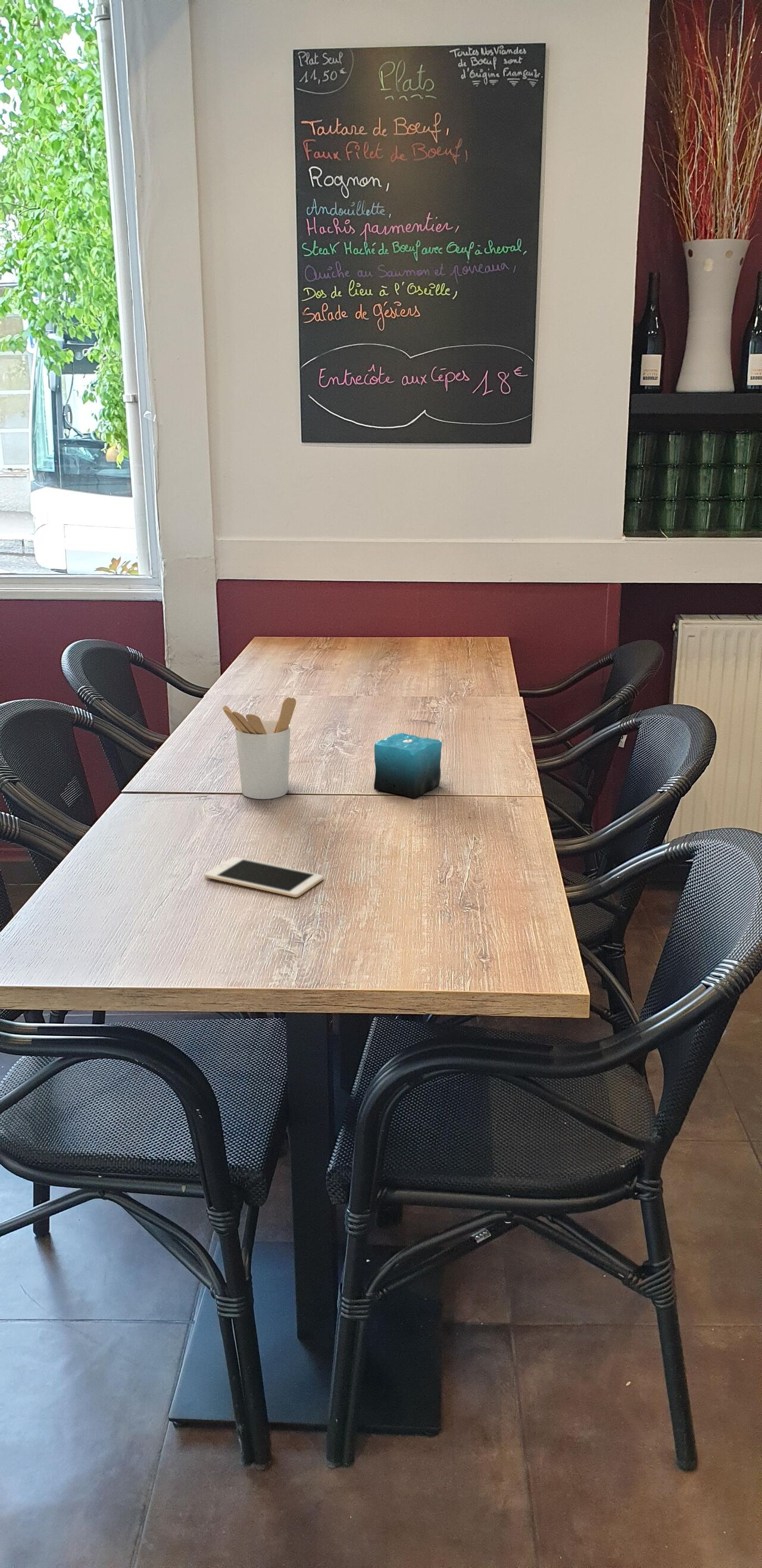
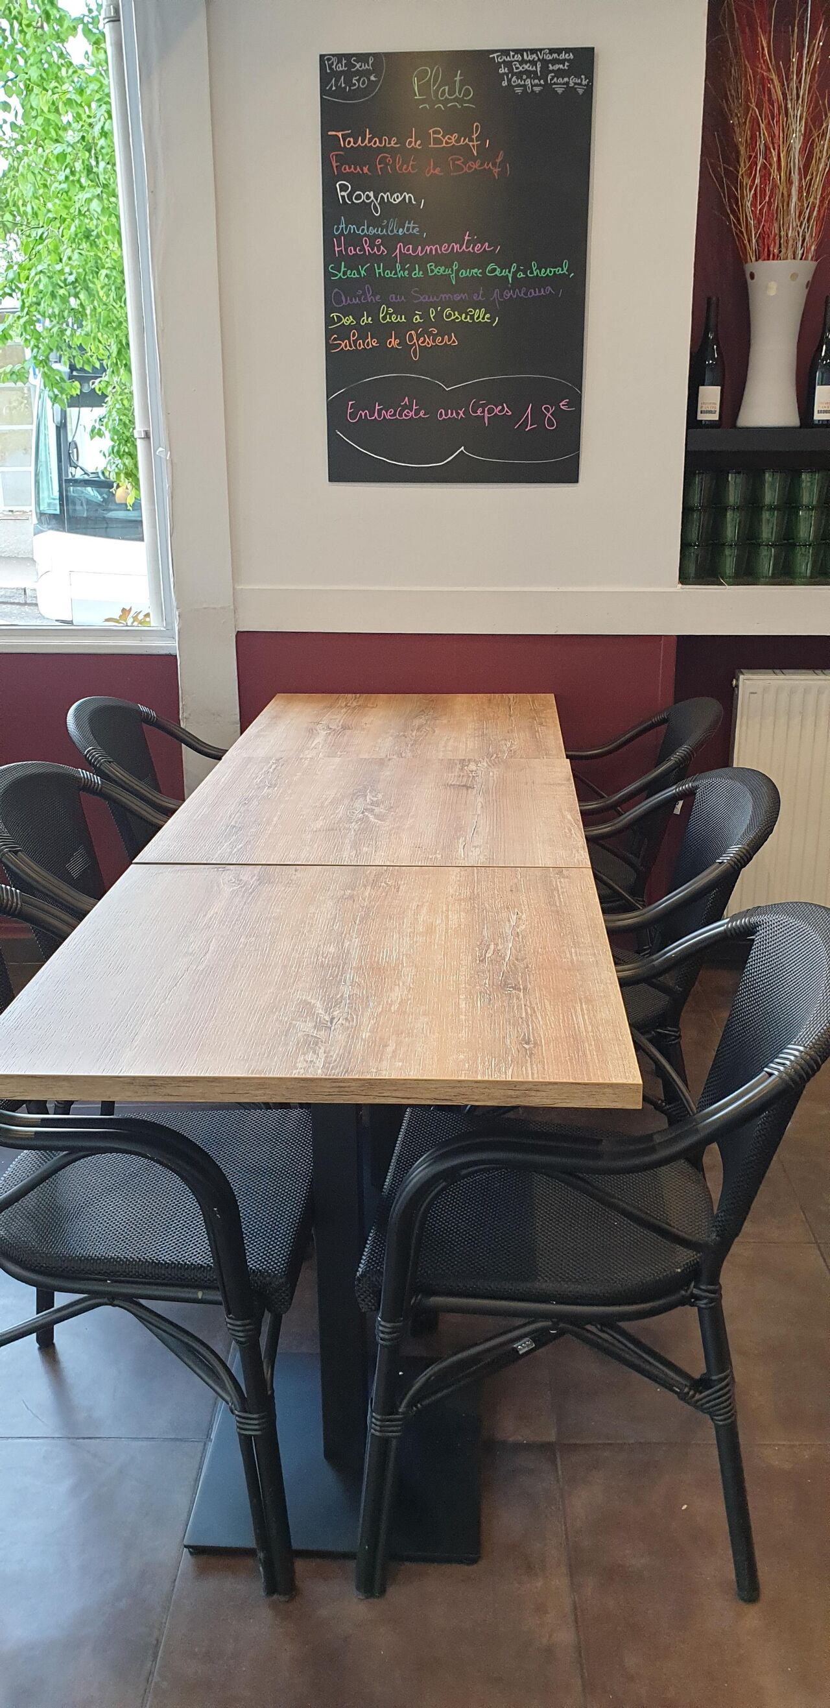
- utensil holder [222,697,296,800]
- cell phone [204,856,324,898]
- candle [373,719,442,799]
